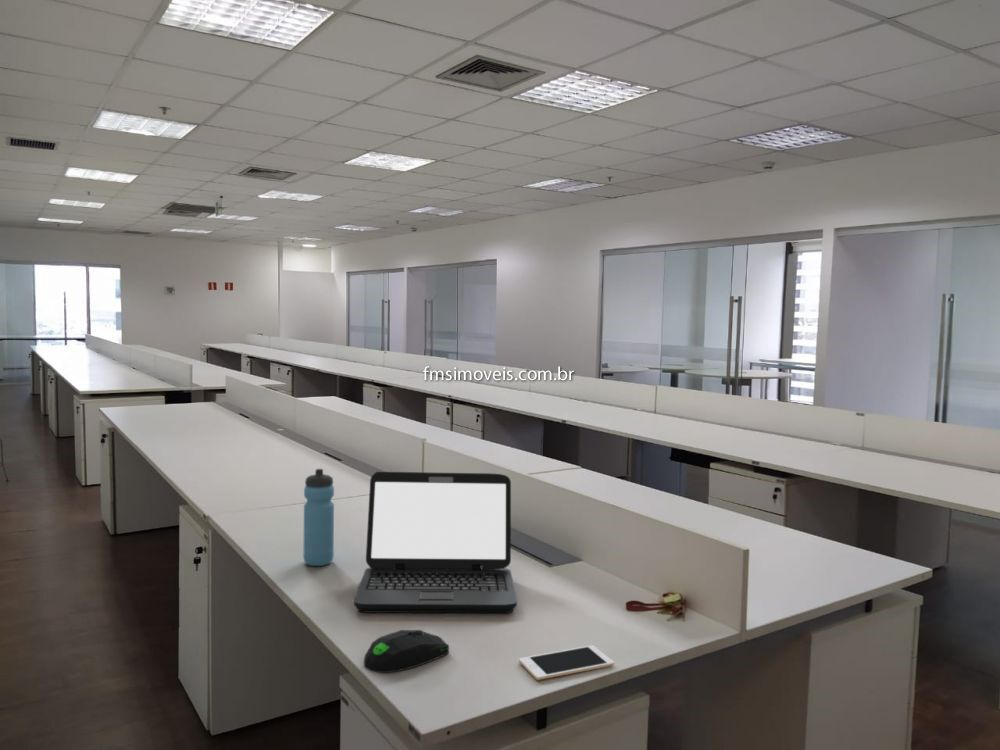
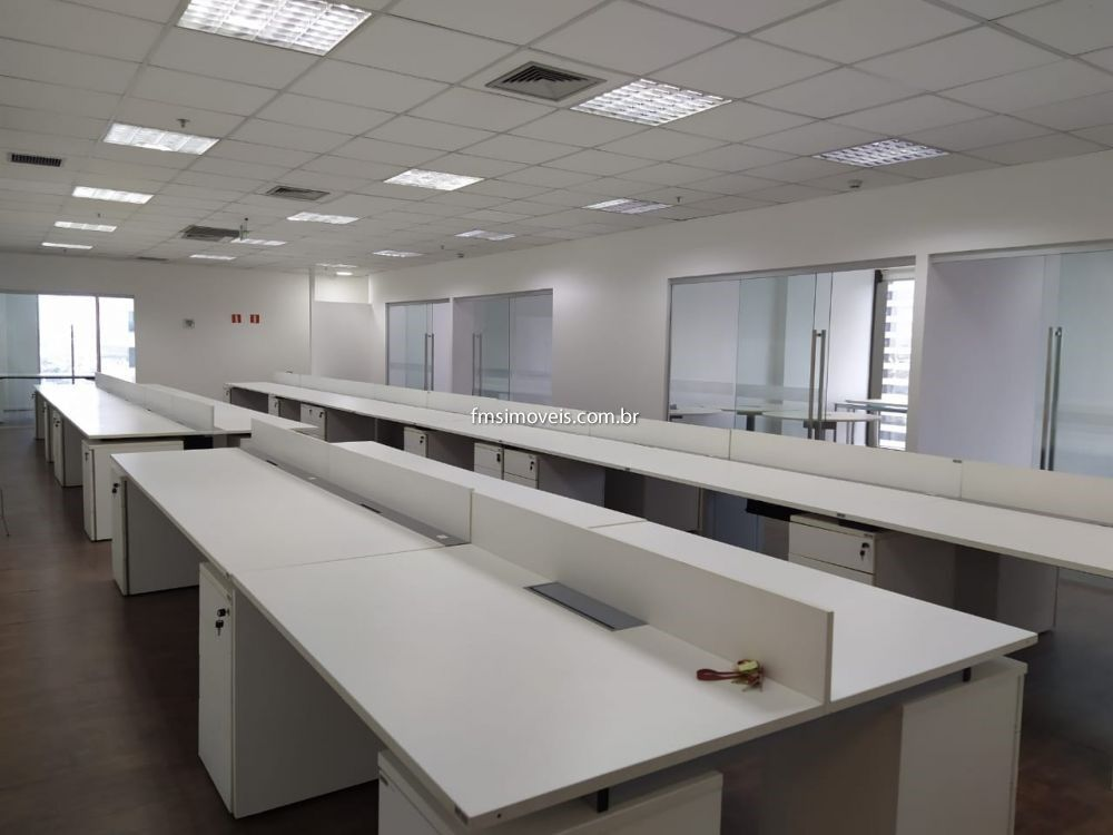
- computer mouse [363,629,450,674]
- water bottle [302,468,335,567]
- cell phone [518,644,615,681]
- laptop [353,471,518,614]
